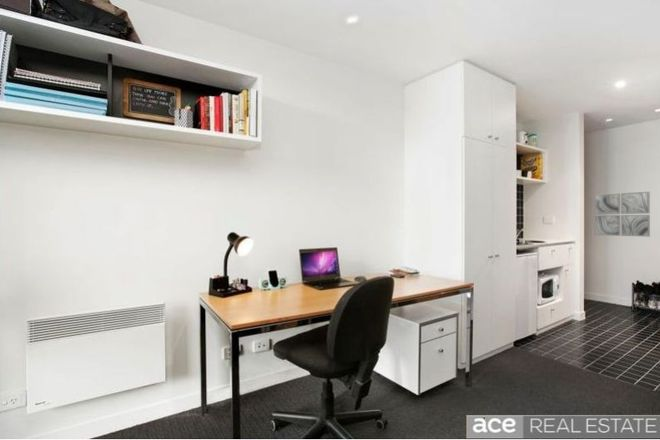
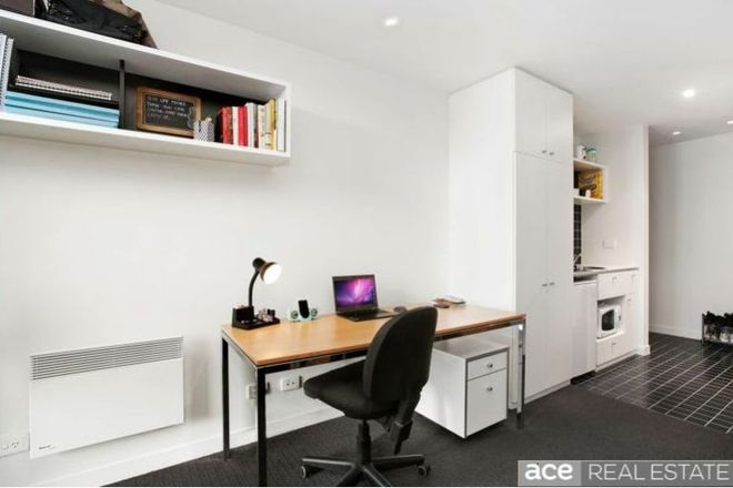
- wall art [593,191,651,238]
